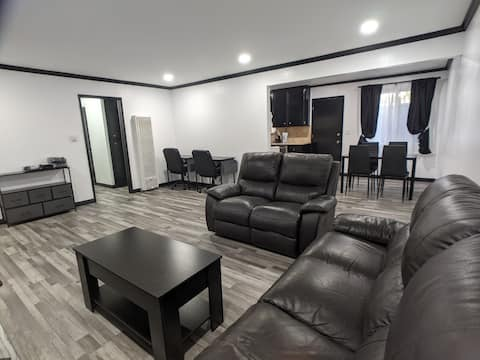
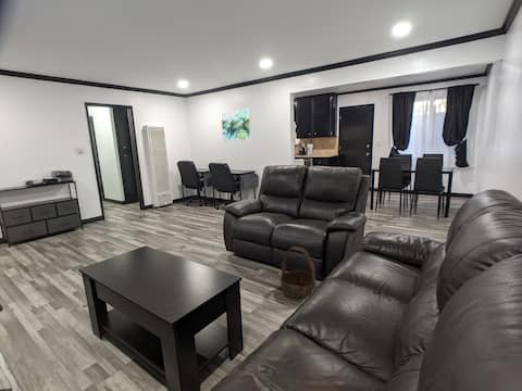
+ wall art [221,109,251,143]
+ basket [279,245,316,299]
